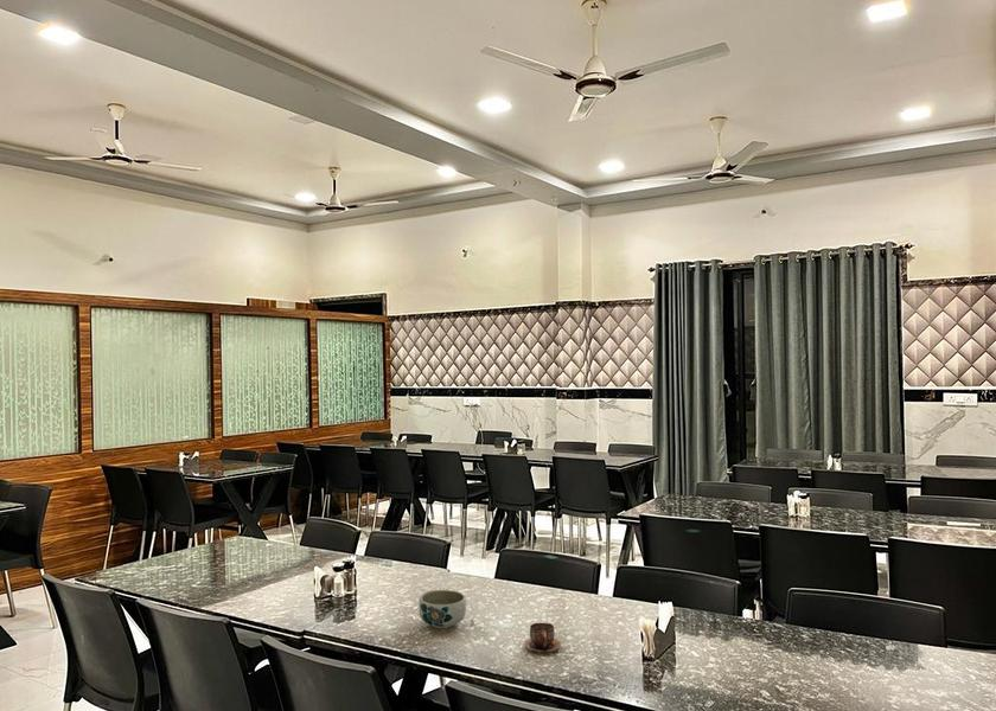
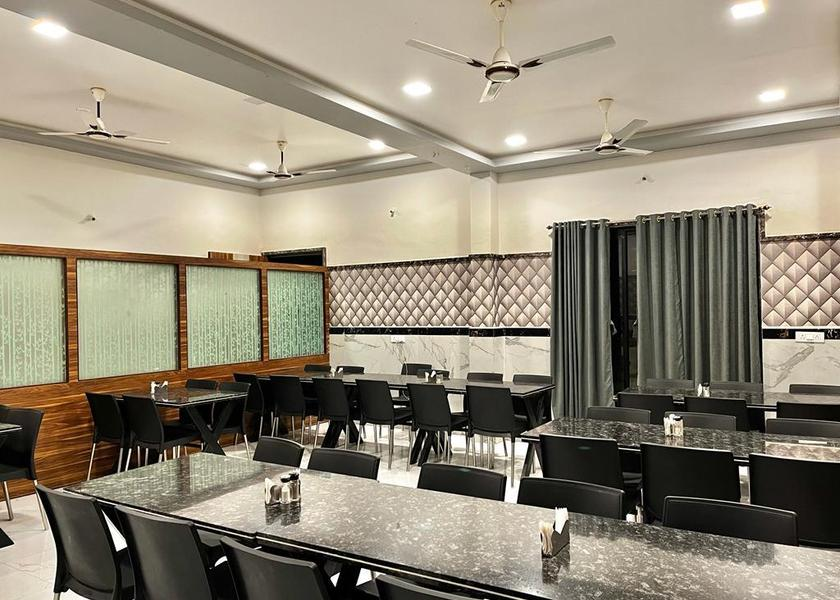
- bowl [417,589,467,629]
- cup [523,622,562,654]
